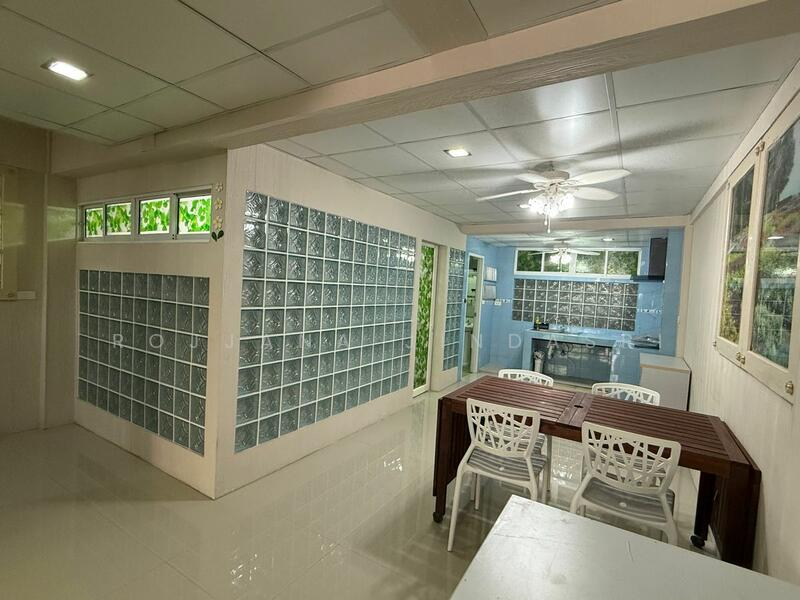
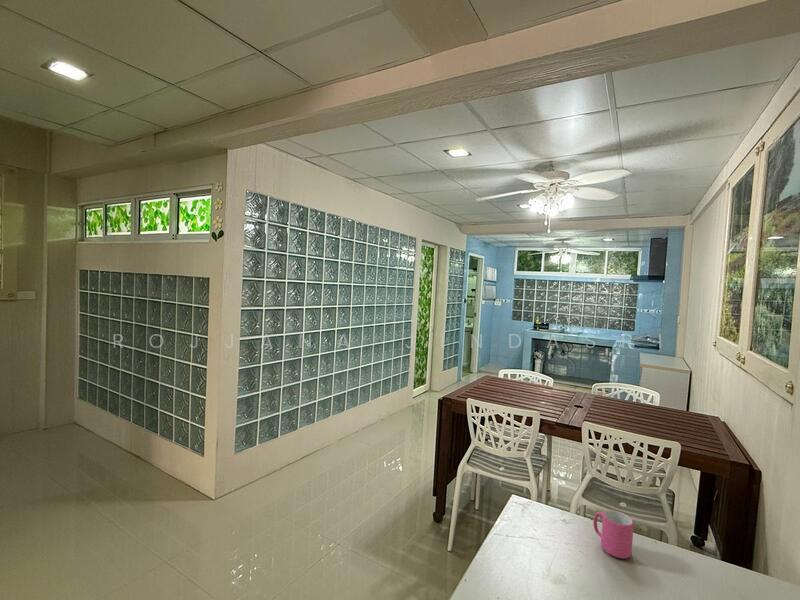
+ mug [592,509,635,559]
